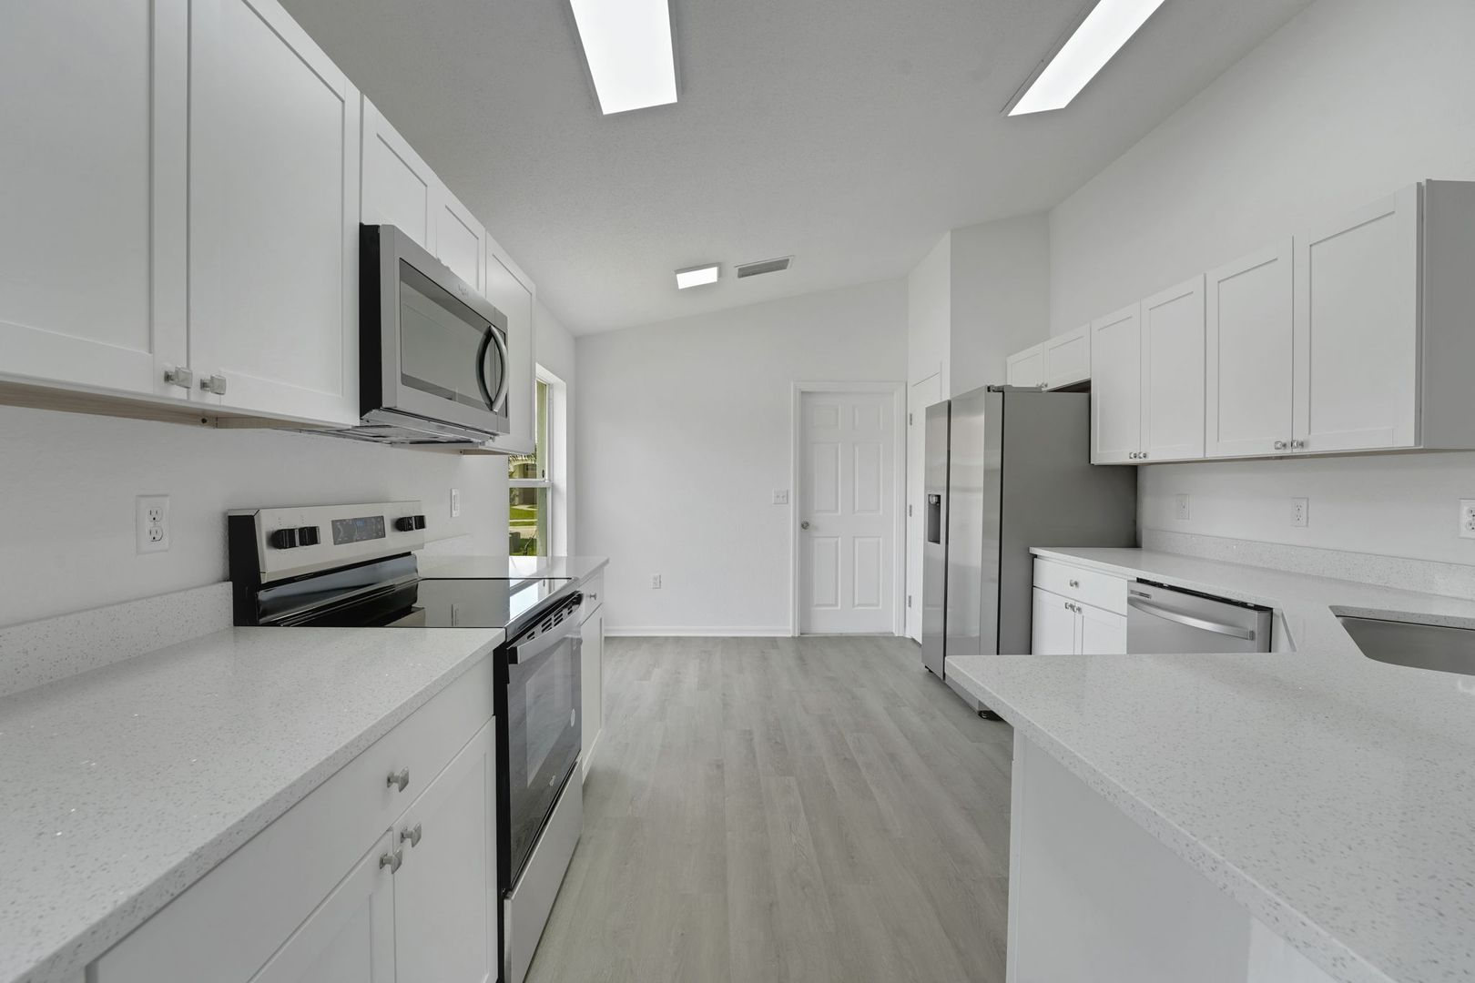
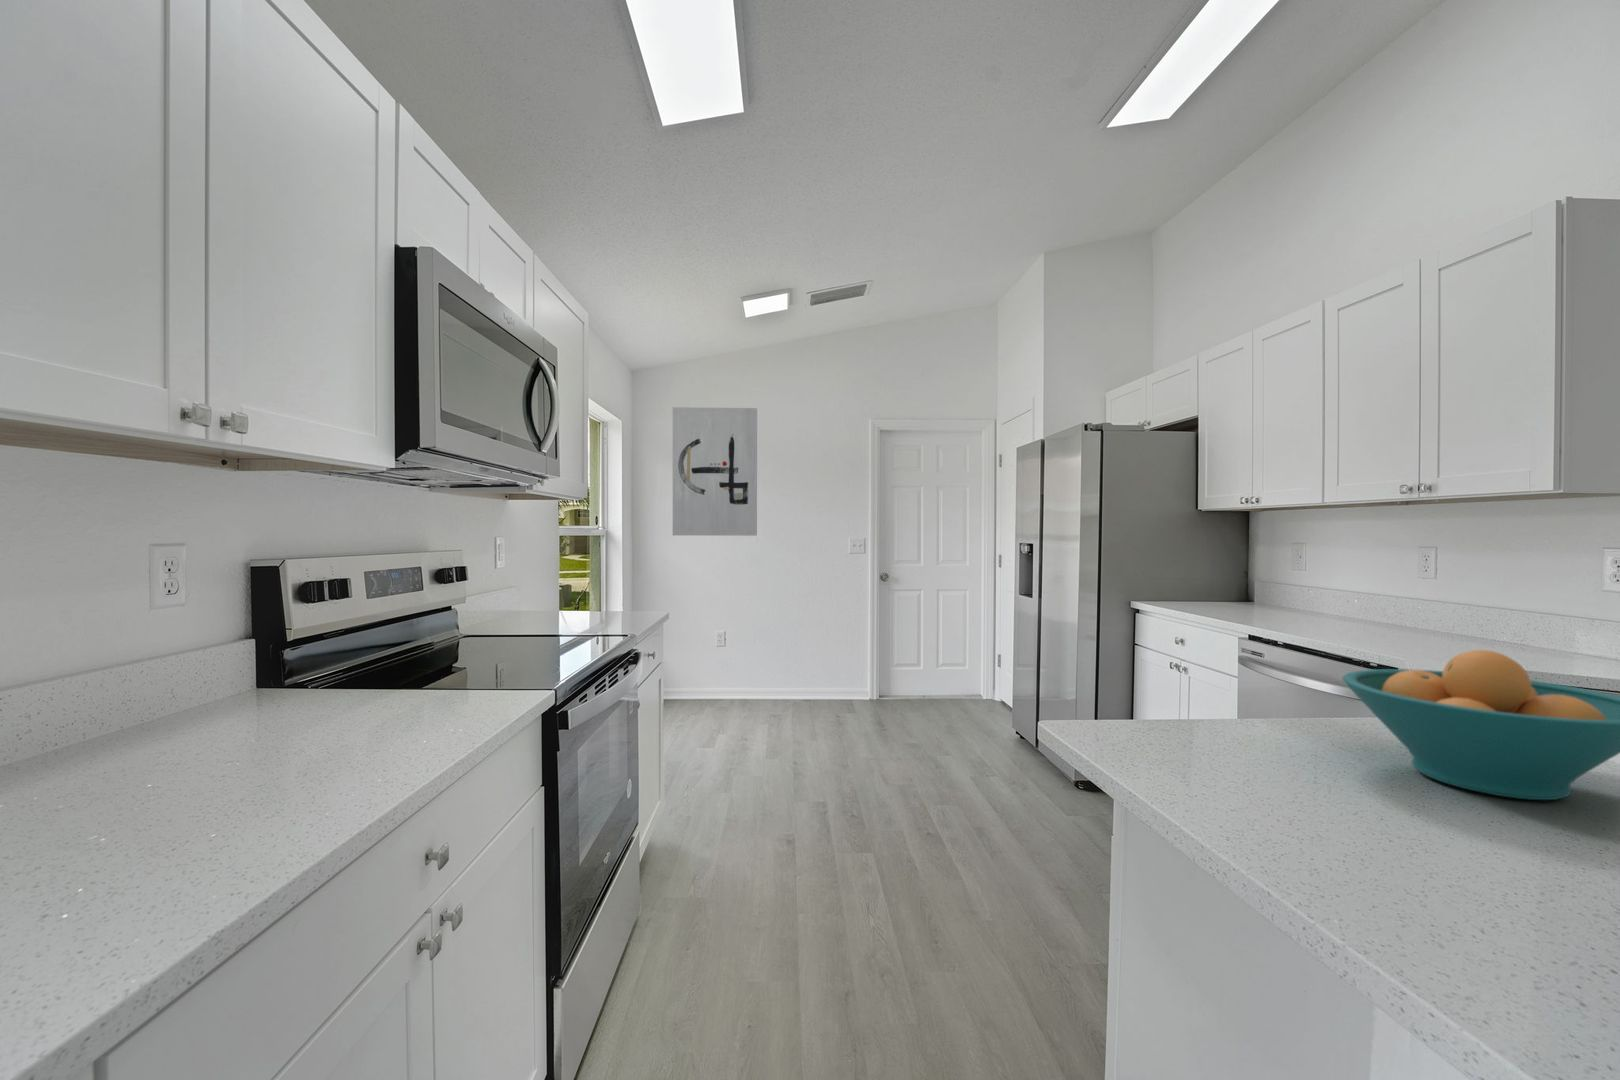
+ fruit bowl [1342,648,1620,802]
+ wall art [673,406,758,538]
